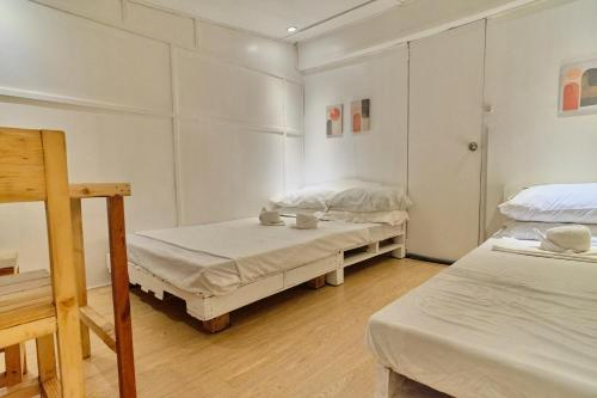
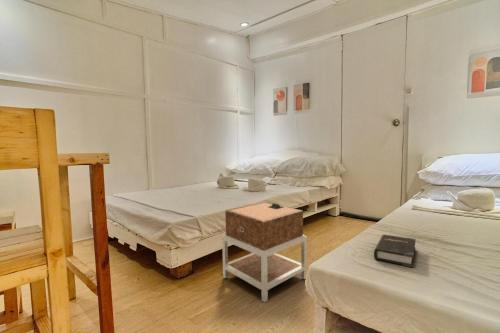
+ nightstand [221,201,308,303]
+ hardback book [373,234,417,268]
